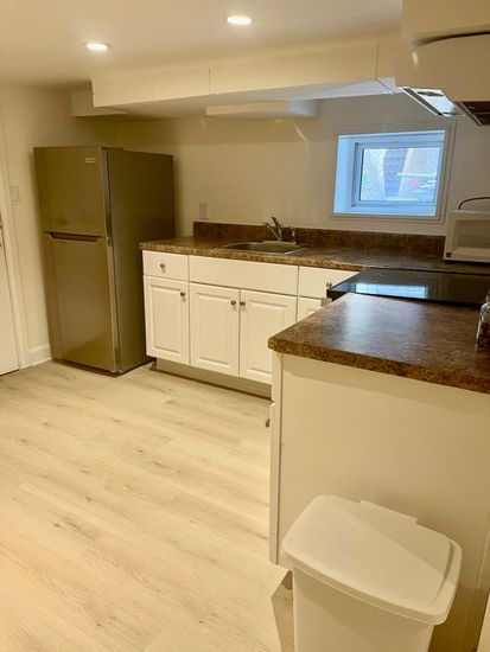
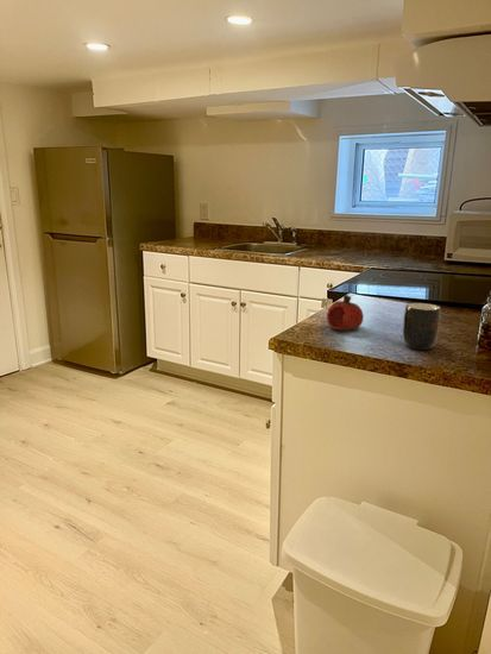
+ fruit [326,294,365,331]
+ mug [402,302,441,351]
